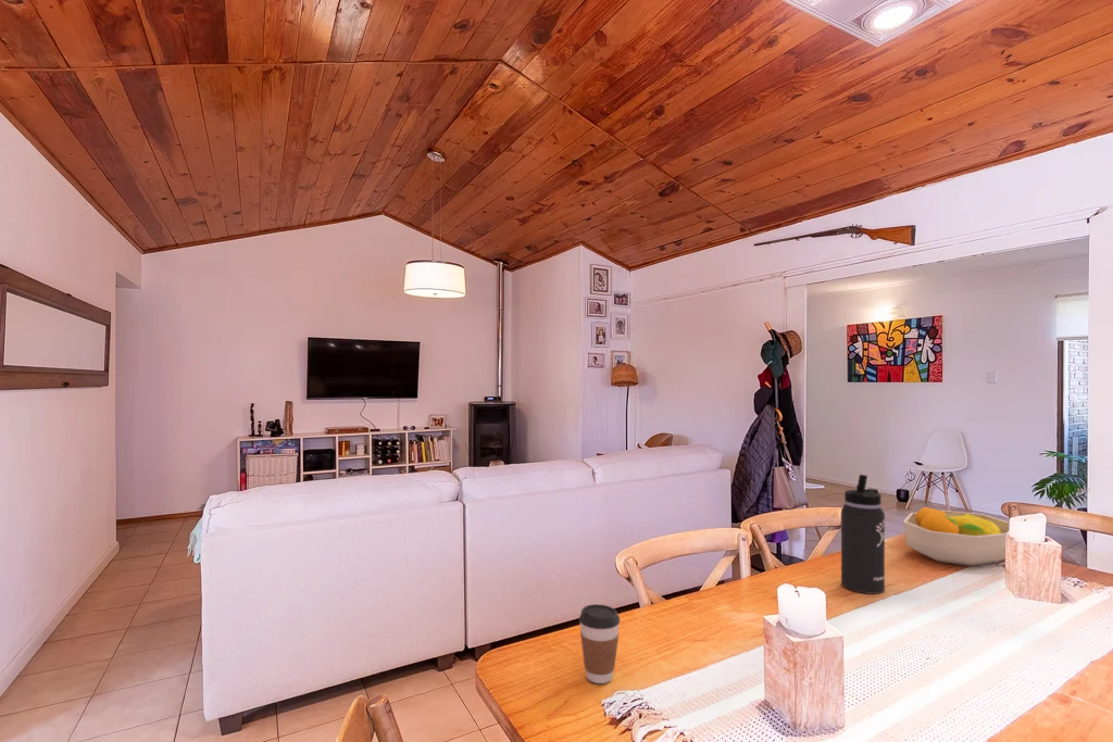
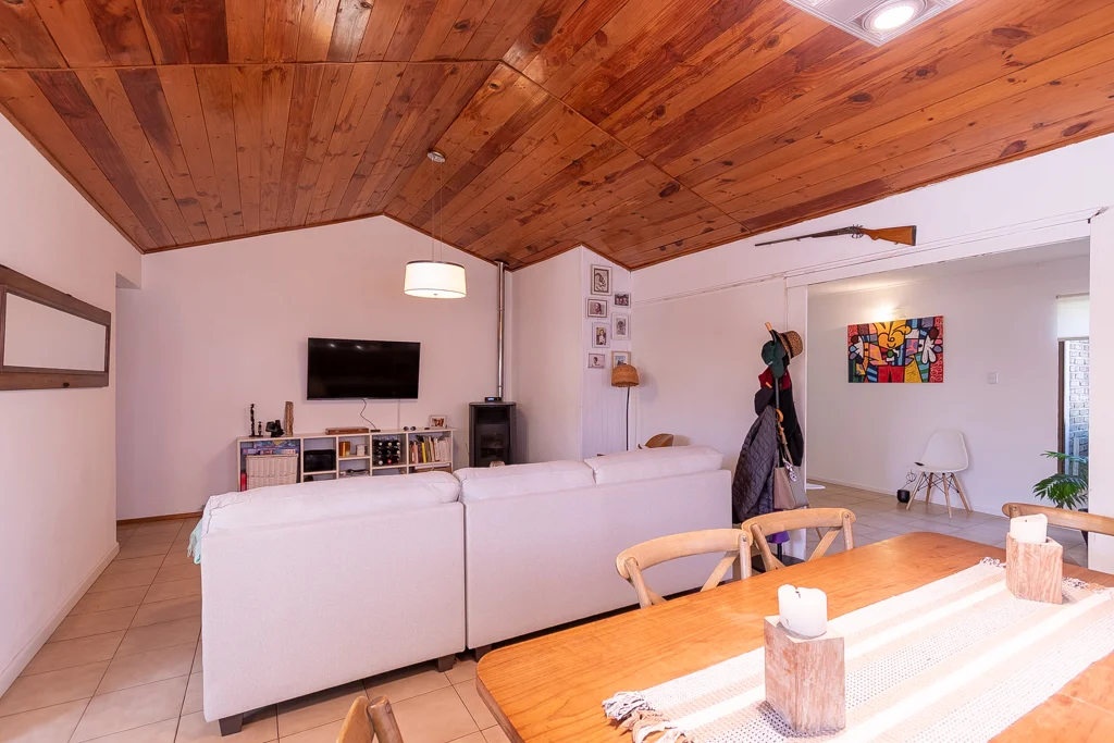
- thermos bottle [839,474,886,595]
- fruit bowl [902,505,1010,567]
- coffee cup [578,603,621,684]
